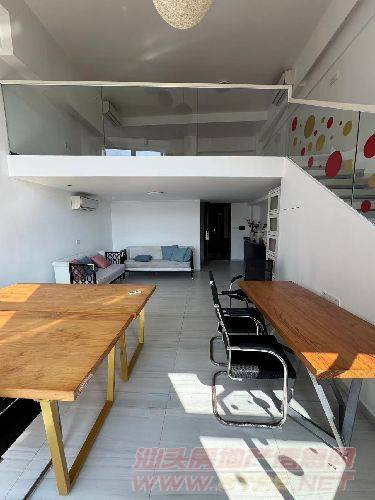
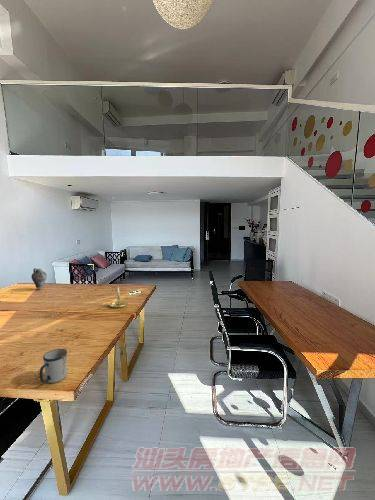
+ candle holder [105,286,129,309]
+ mug [39,348,68,384]
+ ceramic jug [30,267,48,289]
